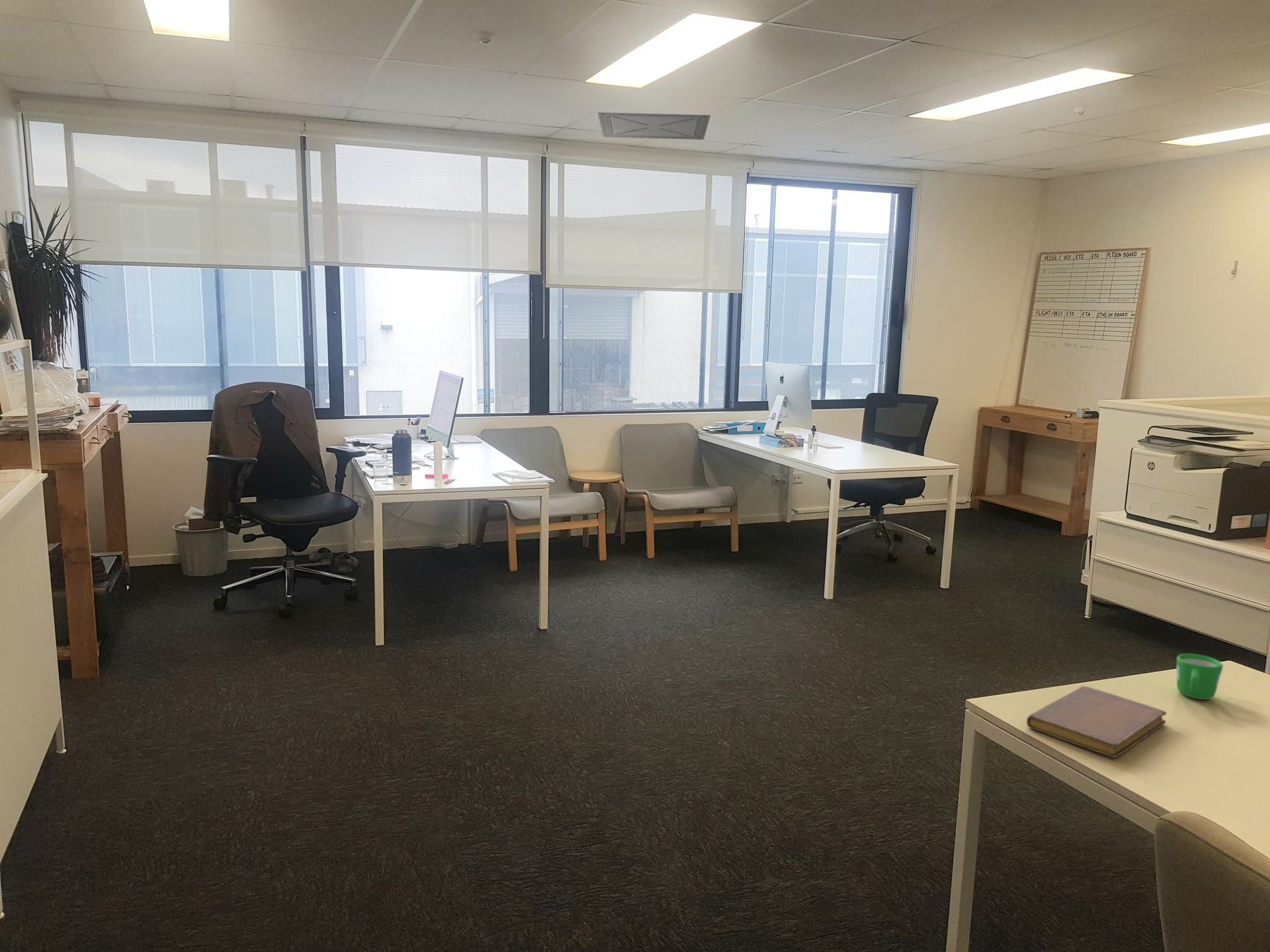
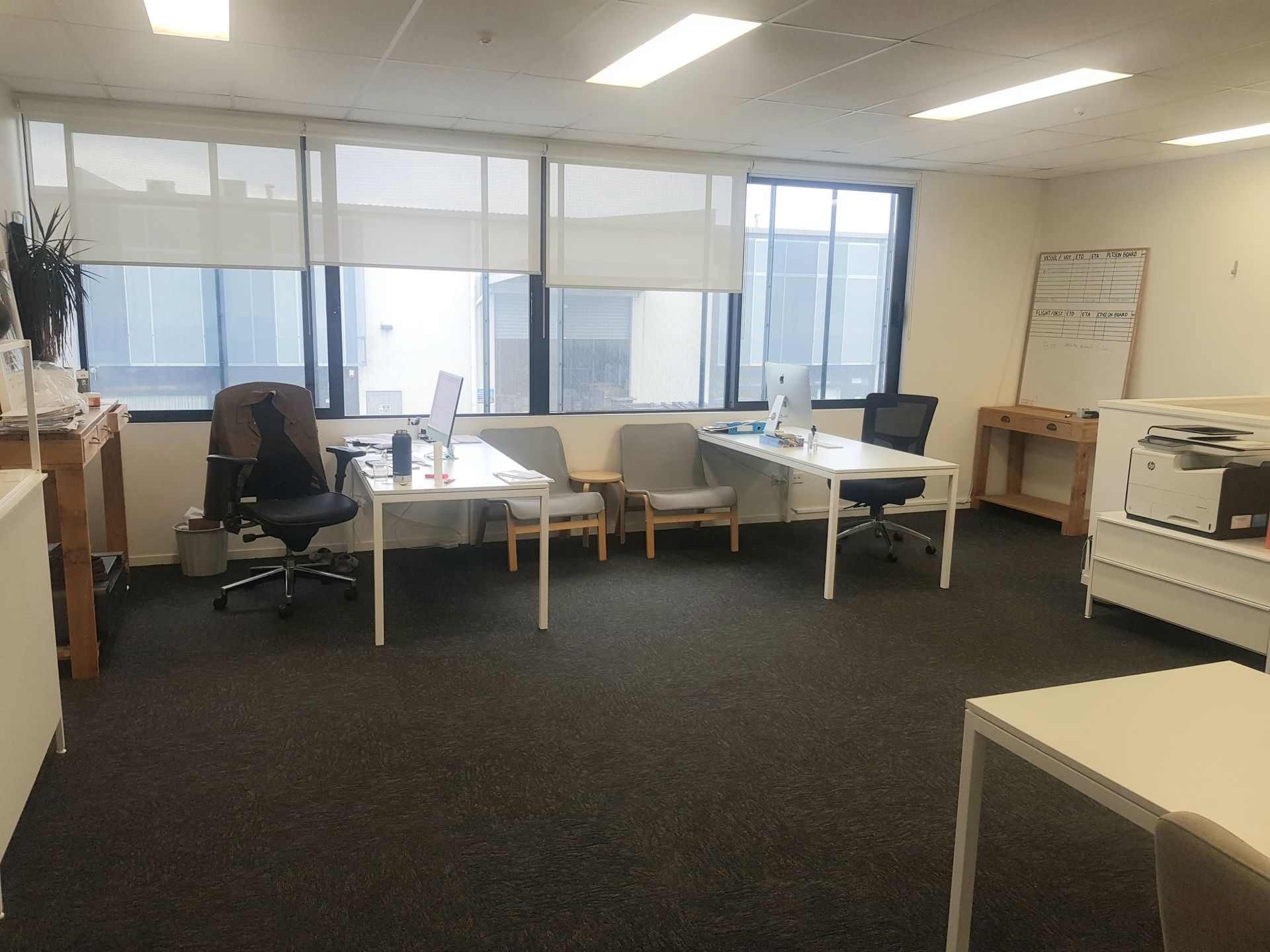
- ceiling vent [597,112,711,140]
- mug [1176,653,1224,700]
- notebook [1026,686,1167,758]
